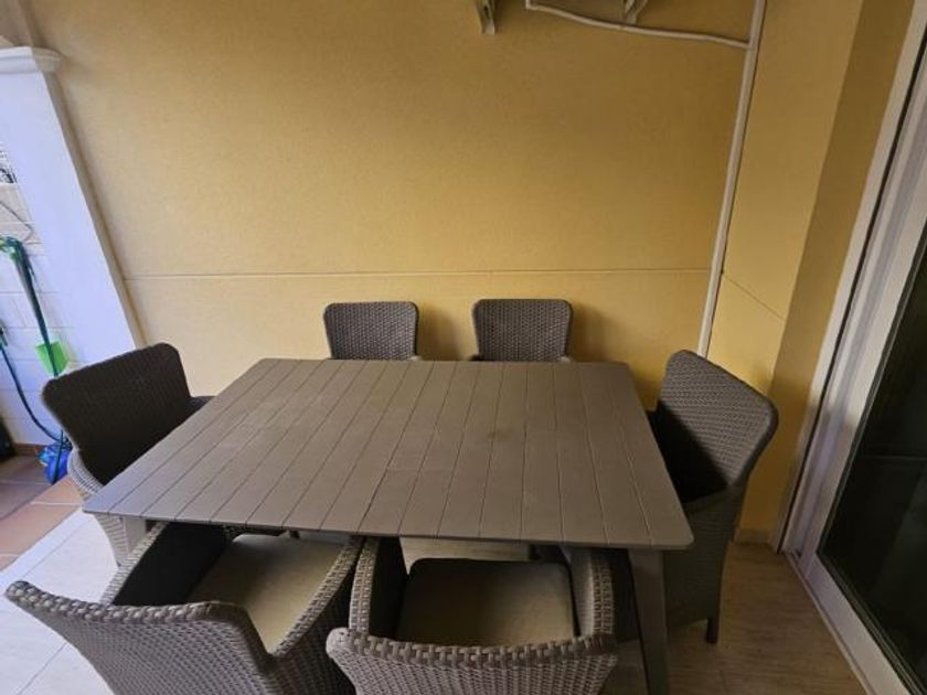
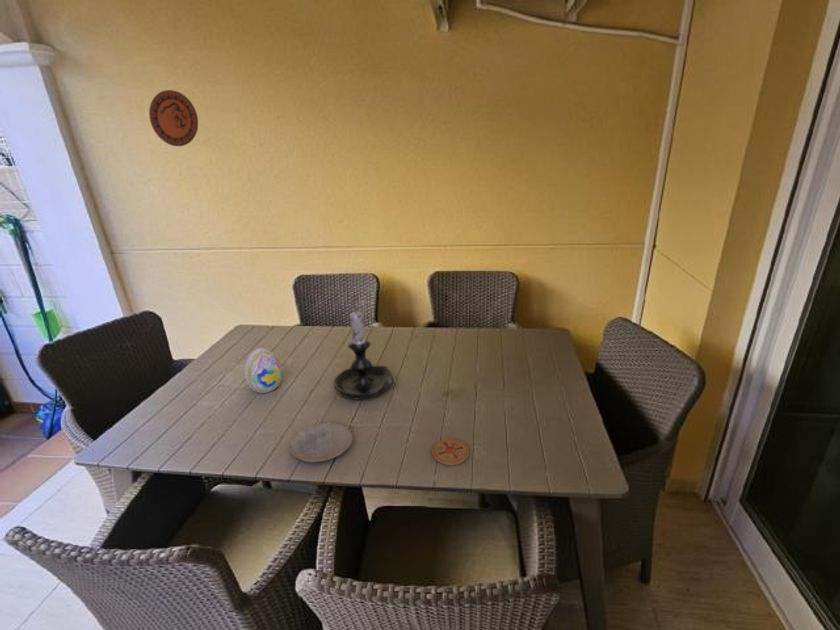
+ plate [288,421,354,463]
+ decorative egg [243,347,283,394]
+ coaster [431,438,470,466]
+ decorative plate [148,89,199,147]
+ candle holder [332,306,395,400]
